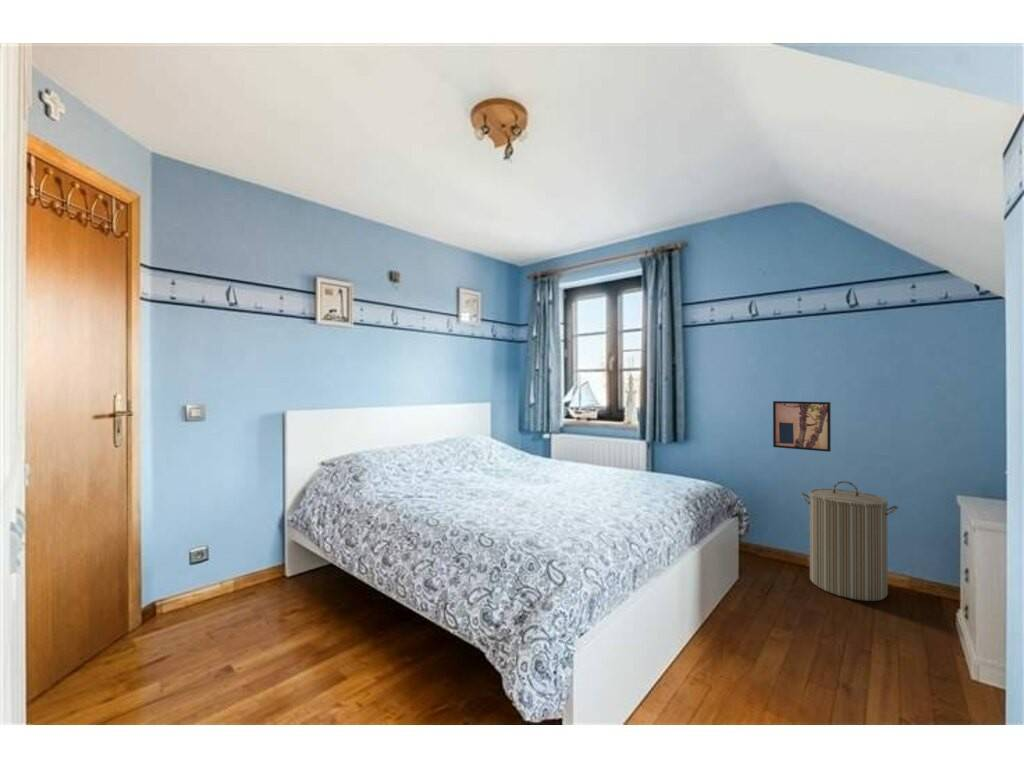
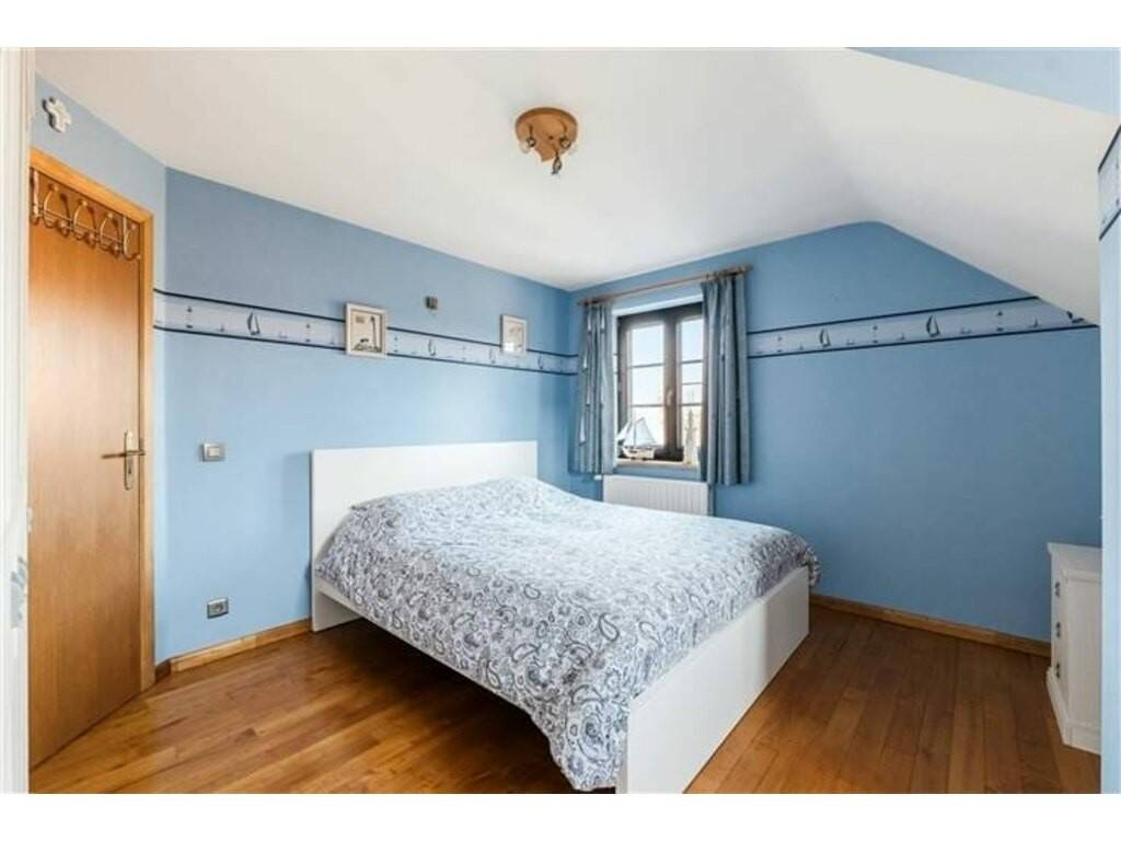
- laundry hamper [800,480,899,602]
- wall art [772,400,832,453]
